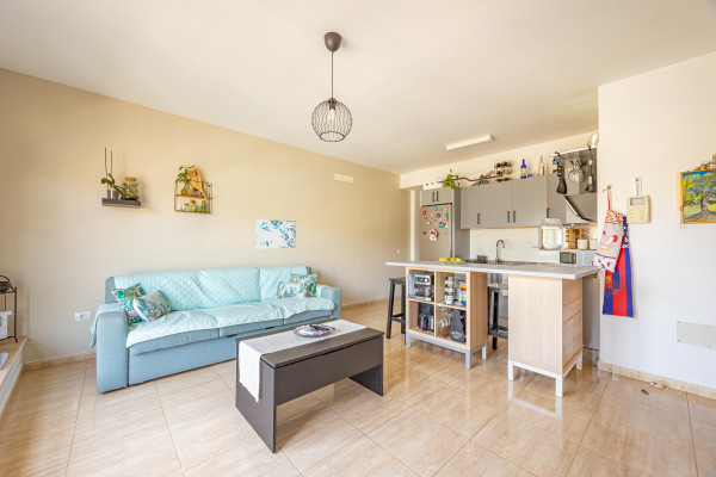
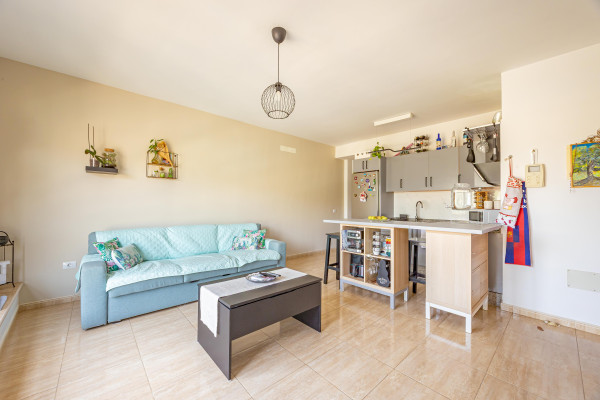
- wall art [255,218,297,249]
